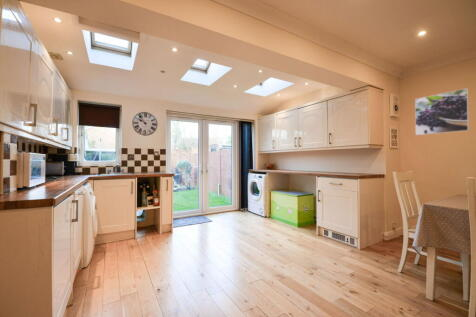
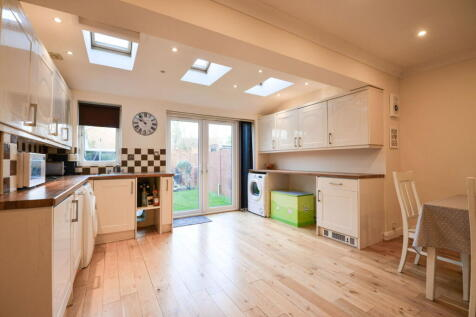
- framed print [414,87,470,136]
